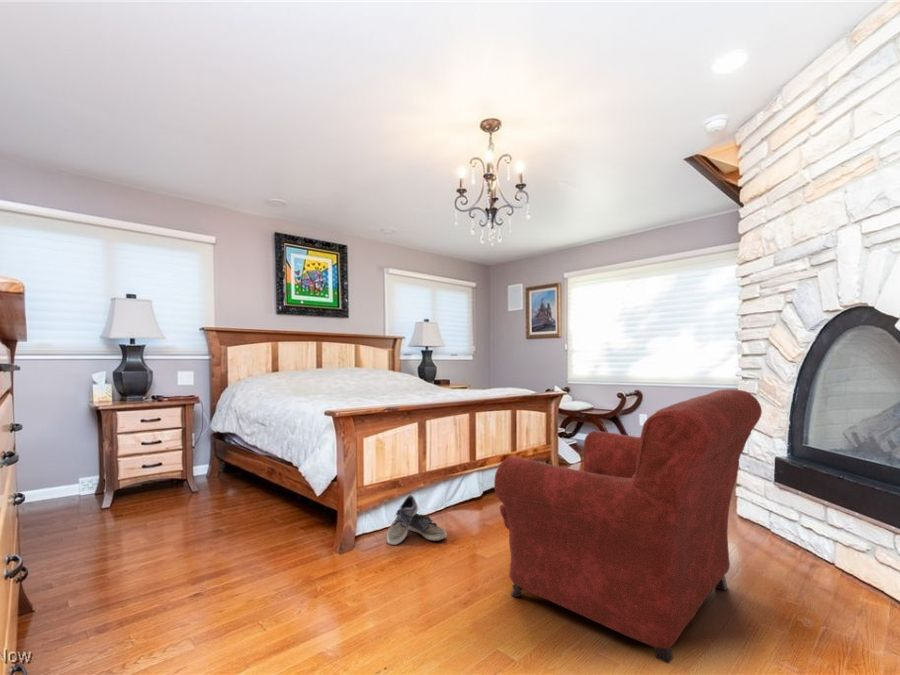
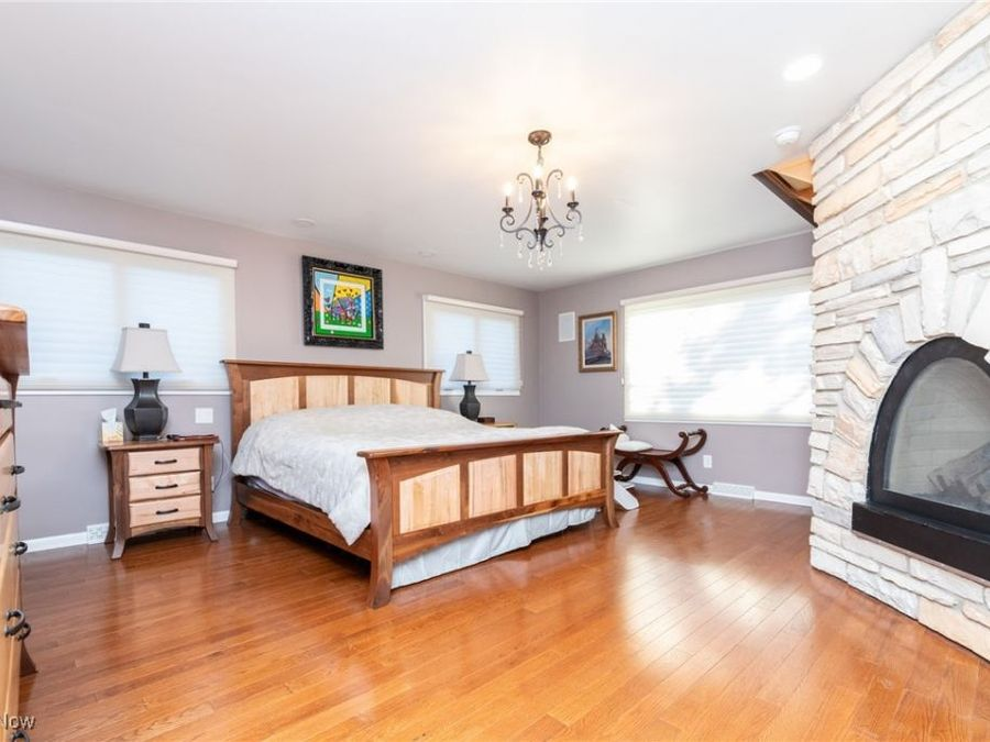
- armchair [493,389,763,665]
- shoe [386,494,448,546]
